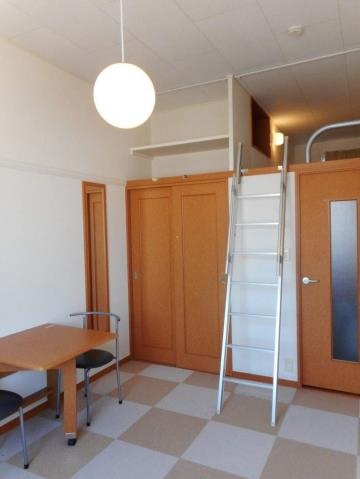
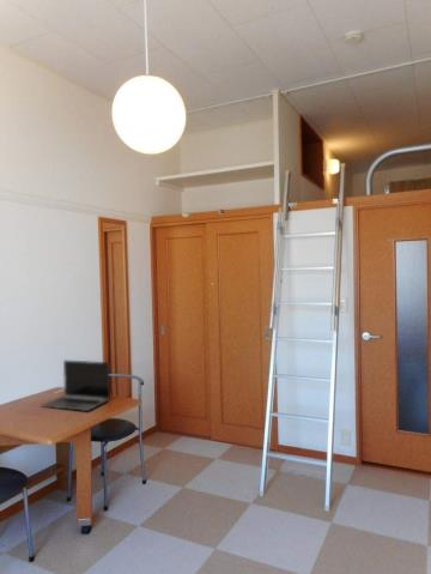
+ laptop [40,359,111,412]
